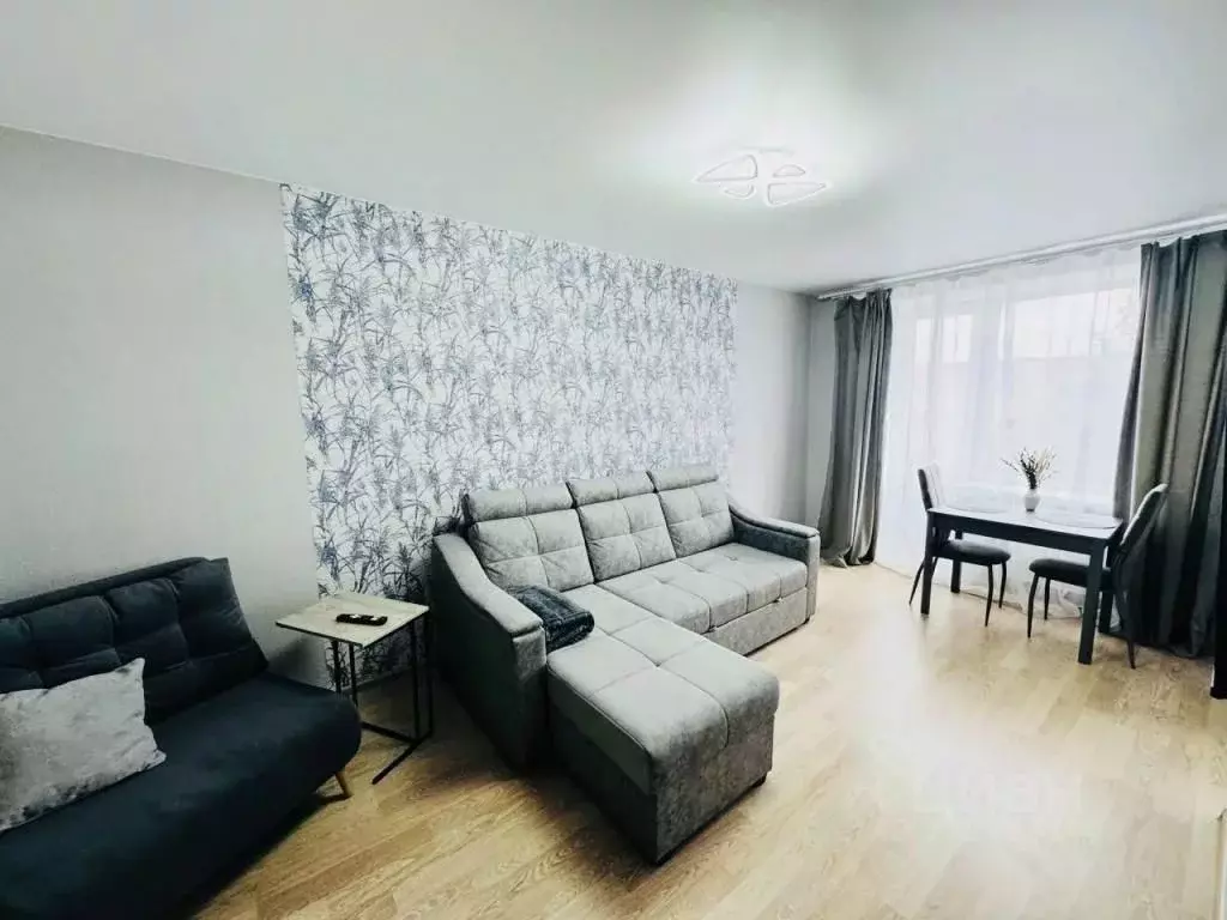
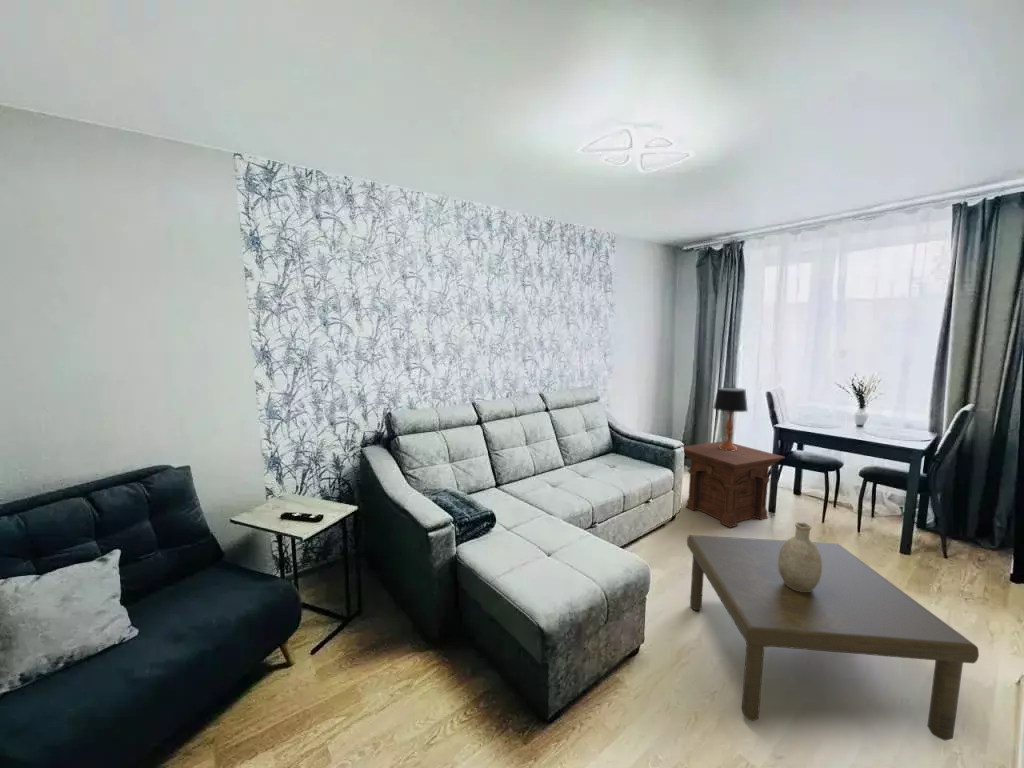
+ decorative vase [778,521,822,592]
+ side table [682,440,786,528]
+ table lamp [712,387,749,451]
+ coffee table [686,534,980,742]
